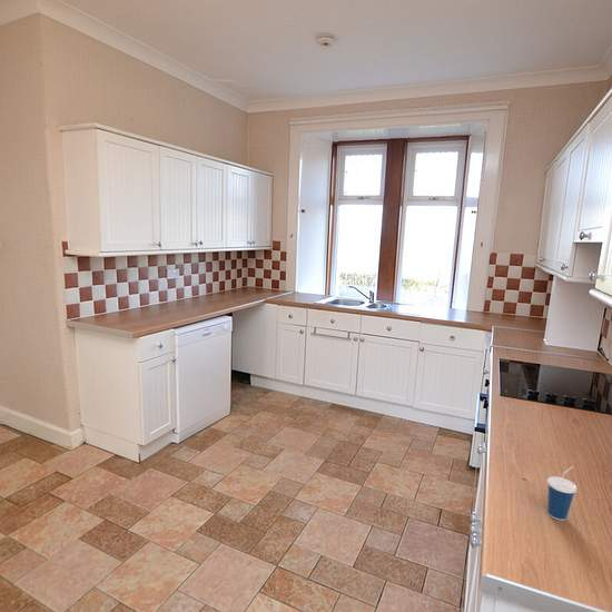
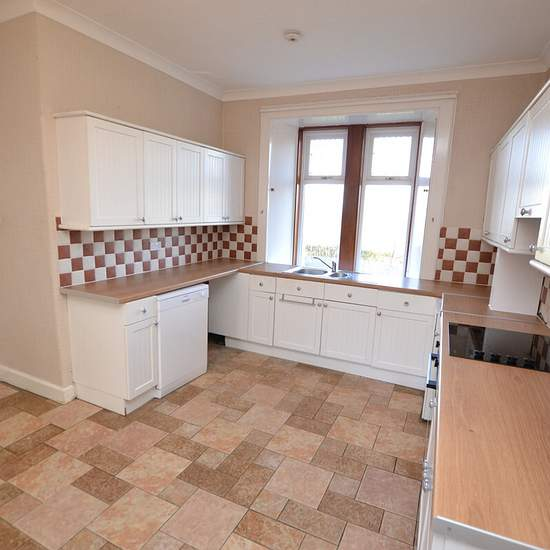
- cup [546,465,578,522]
